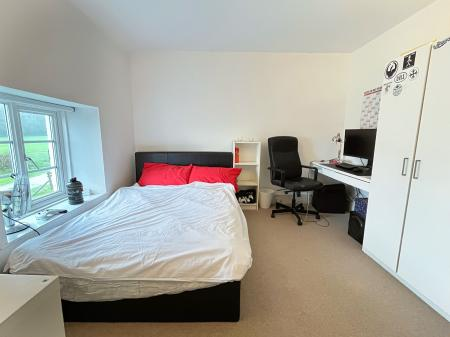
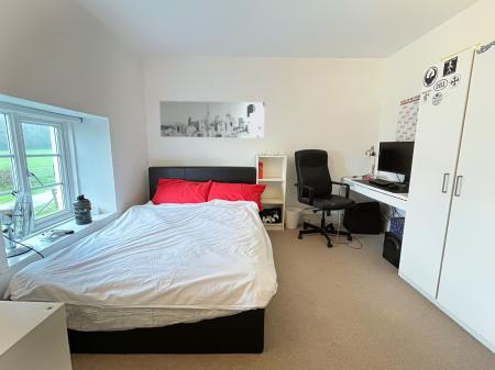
+ wall art [158,100,265,139]
